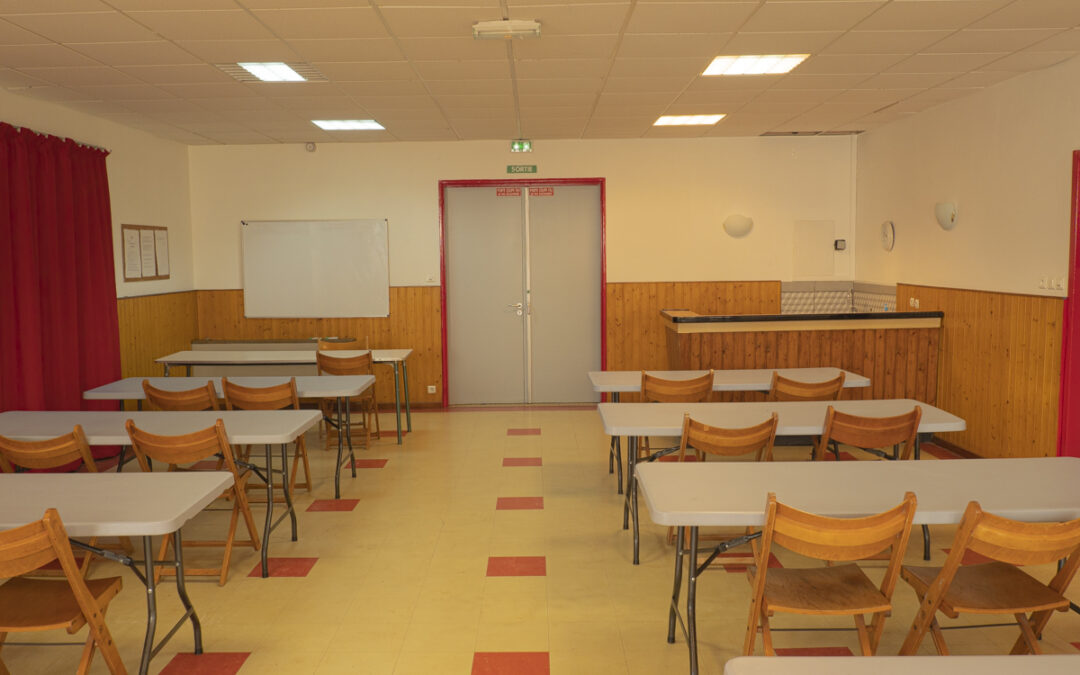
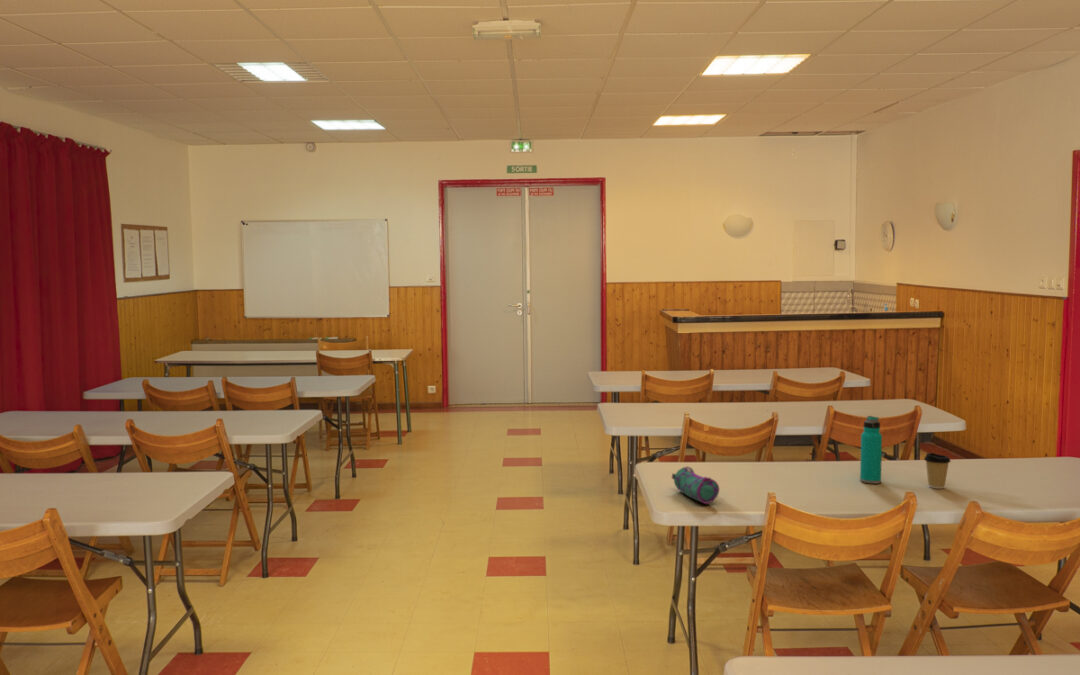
+ water bottle [859,415,883,485]
+ coffee cup [923,452,952,490]
+ pencil case [671,465,720,505]
